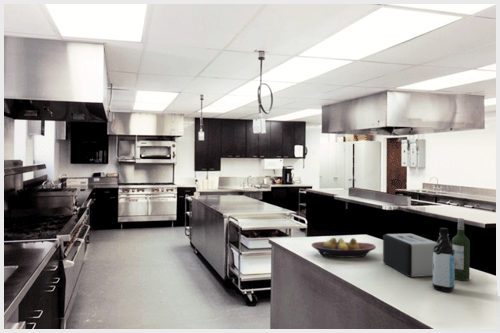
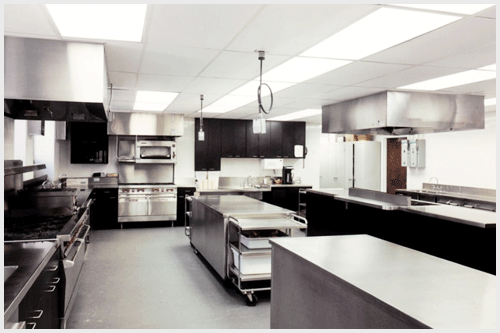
- wine bottle [451,217,471,282]
- toaster [382,233,437,278]
- water bottle [432,227,456,293]
- fruit bowl [311,237,377,258]
